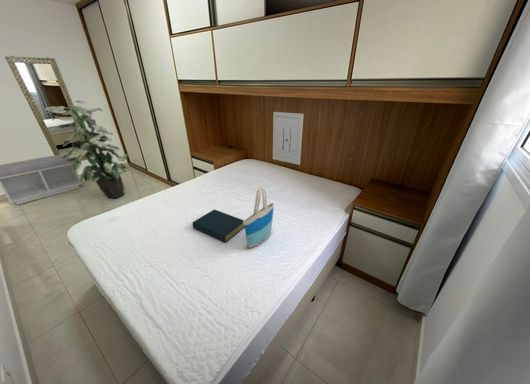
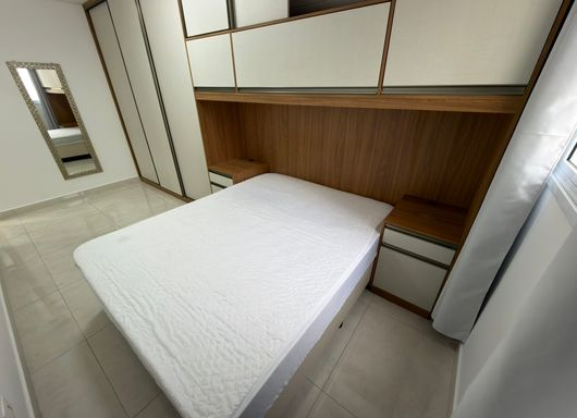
- indoor plant [42,99,130,199]
- hardback book [192,208,245,243]
- bench [0,153,84,206]
- wall art [272,111,304,166]
- tote bag [243,185,275,249]
